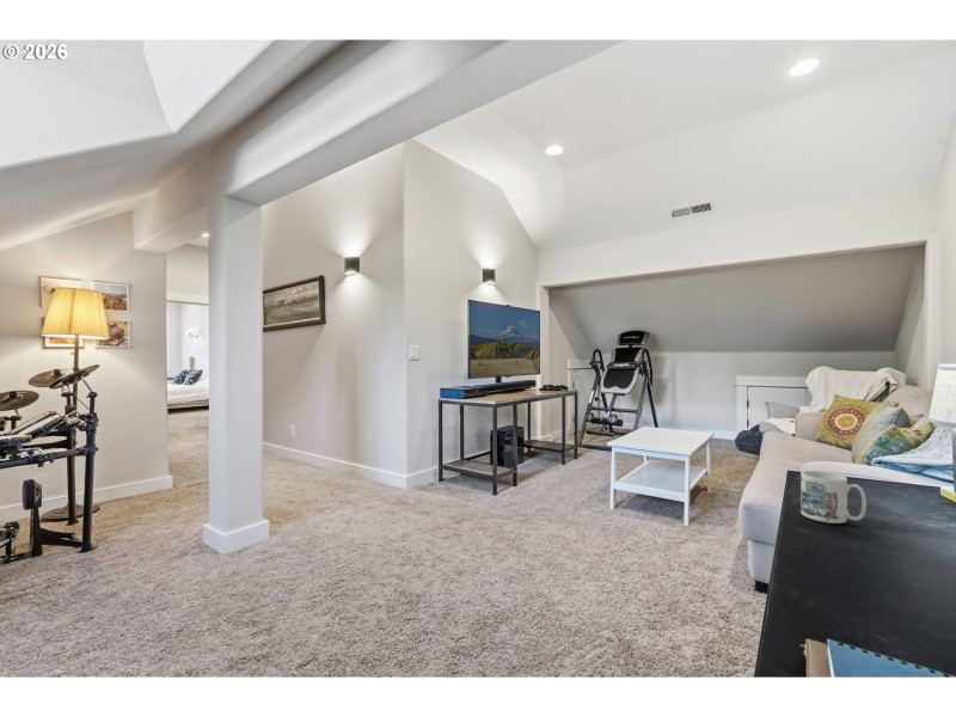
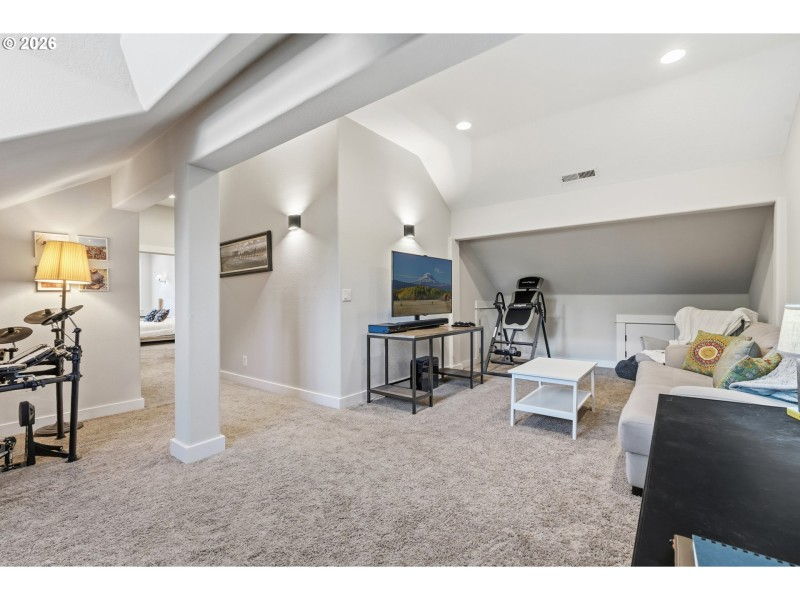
- mug [799,470,868,525]
